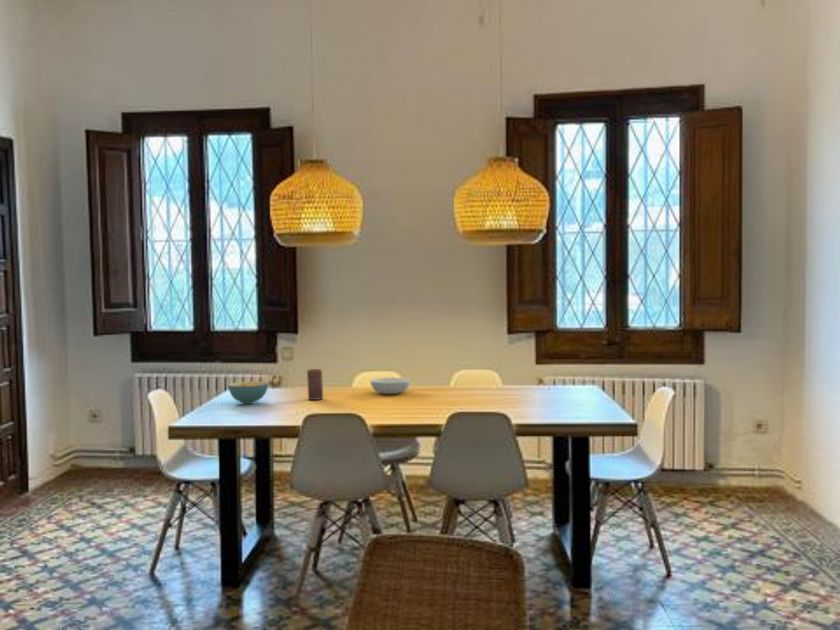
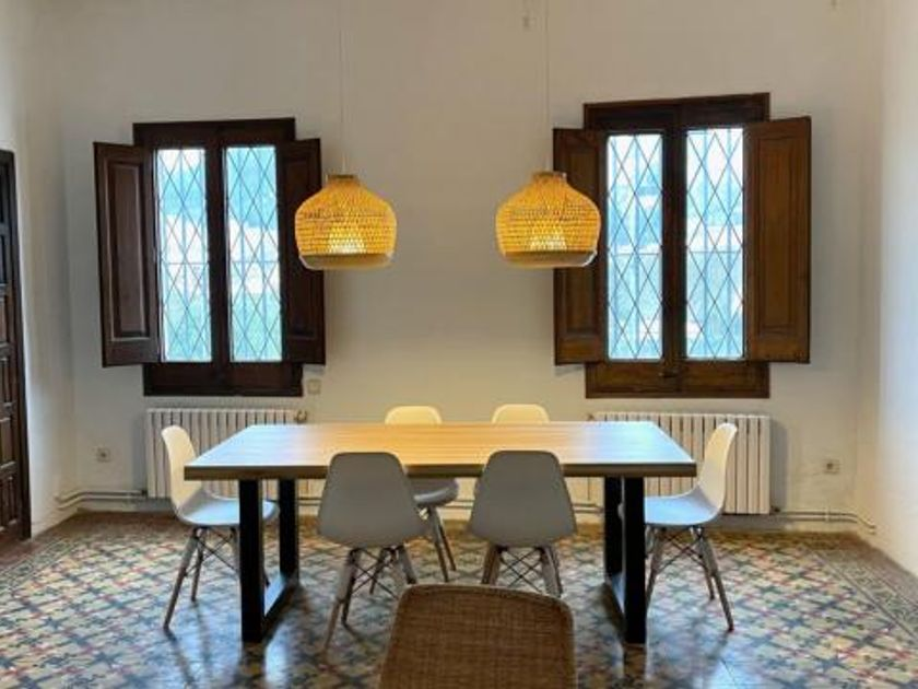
- candle [306,368,324,401]
- cereal bowl [227,380,269,405]
- serving bowl [369,377,411,395]
